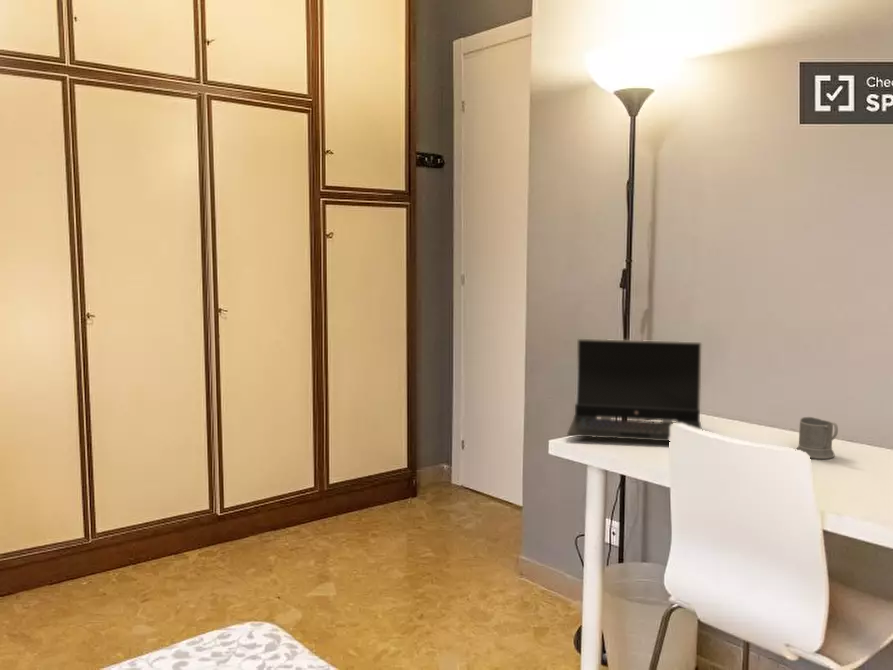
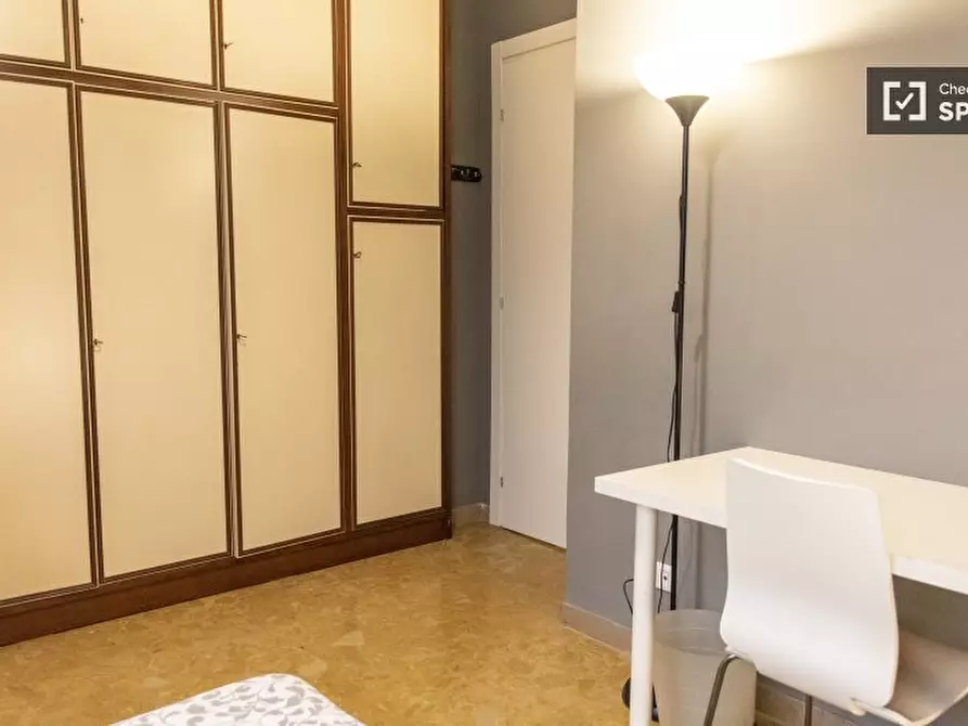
- laptop computer [566,338,703,442]
- mug [796,416,839,460]
